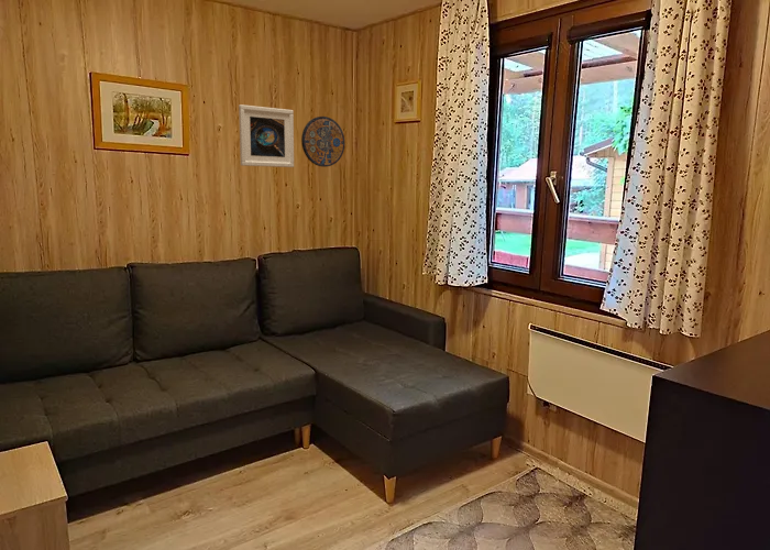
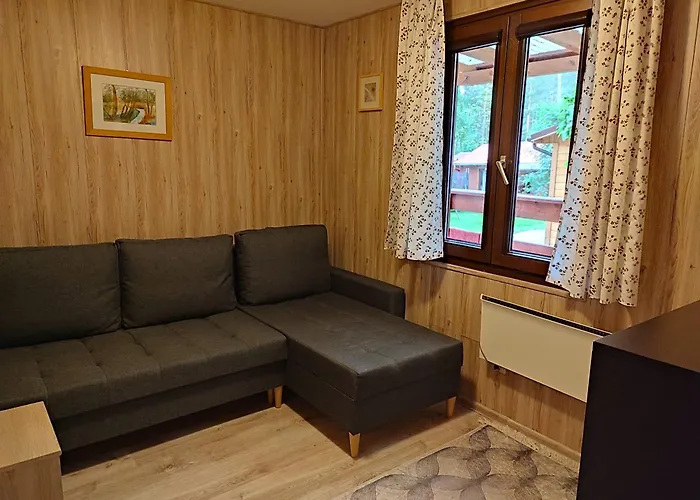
- manhole cover [300,116,346,168]
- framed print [238,103,295,168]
